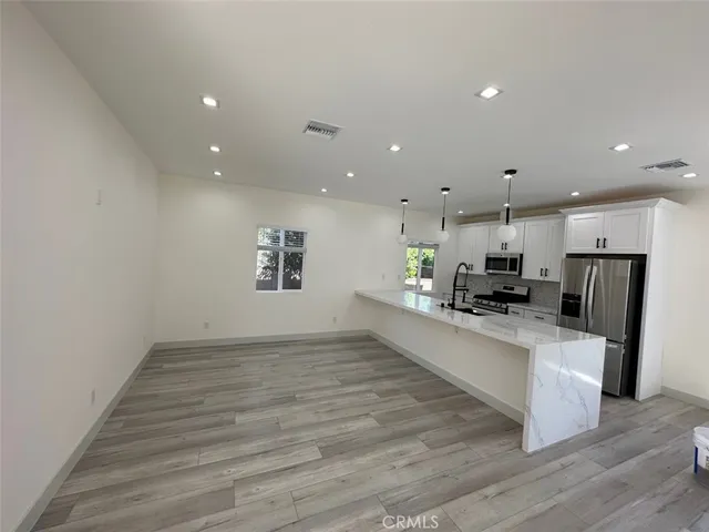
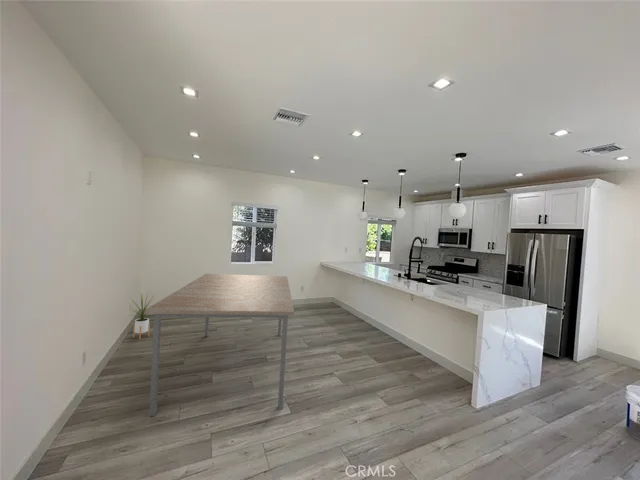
+ dining table [144,273,295,417]
+ house plant [128,292,155,340]
